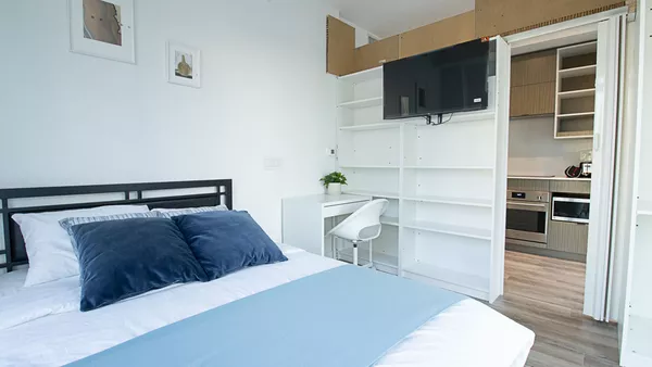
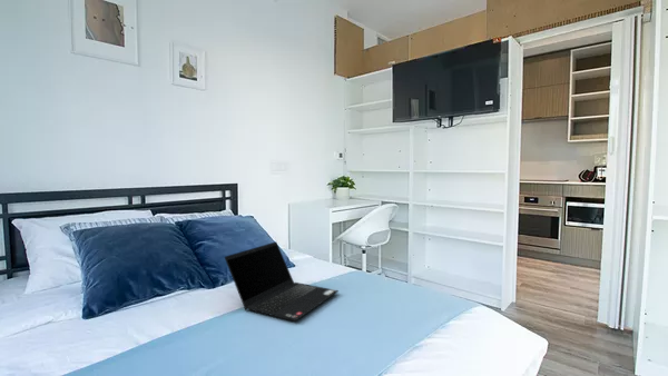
+ laptop computer [224,240,340,323]
